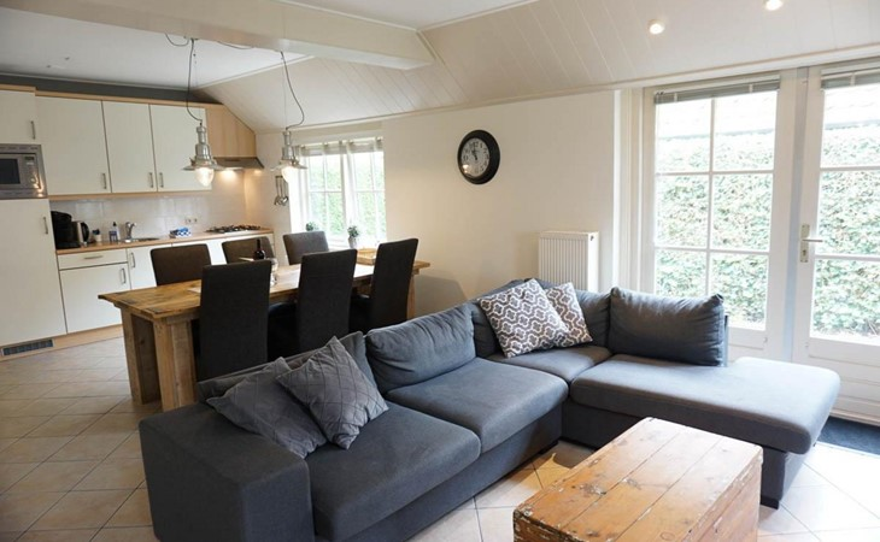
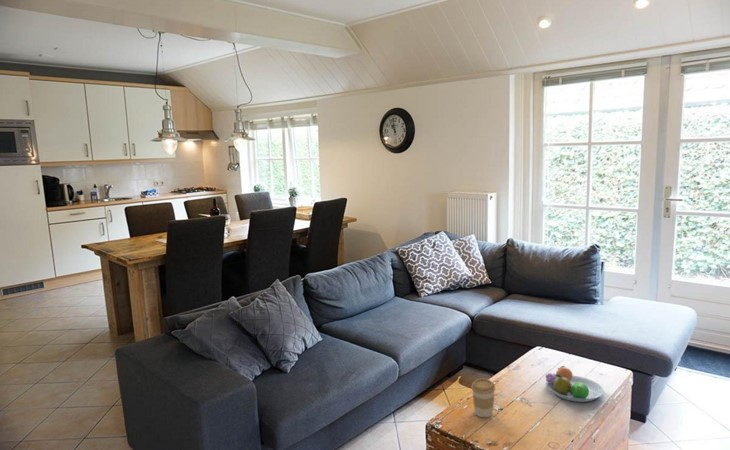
+ fruit bowl [544,365,605,403]
+ coffee cup [470,378,496,418]
